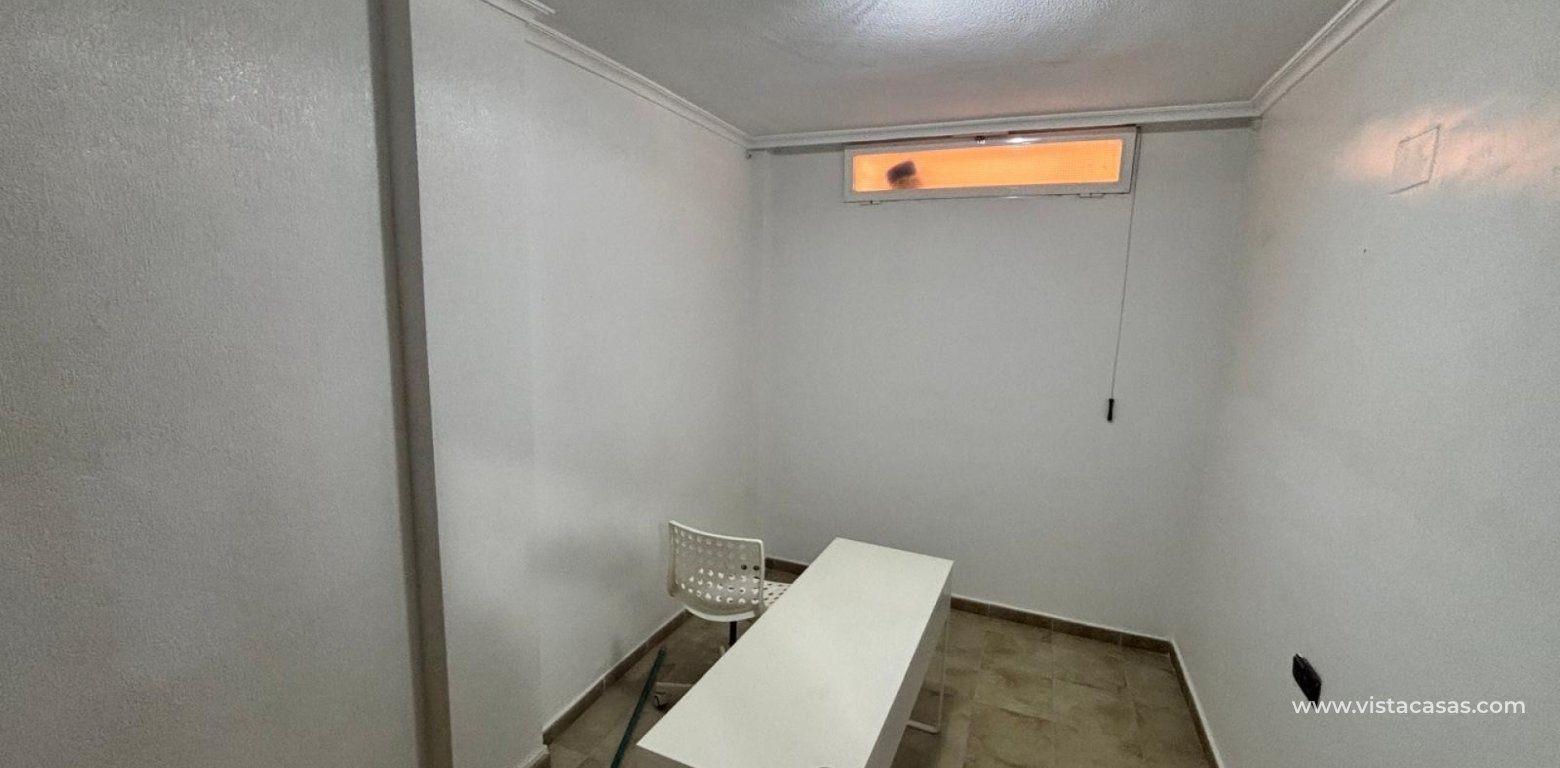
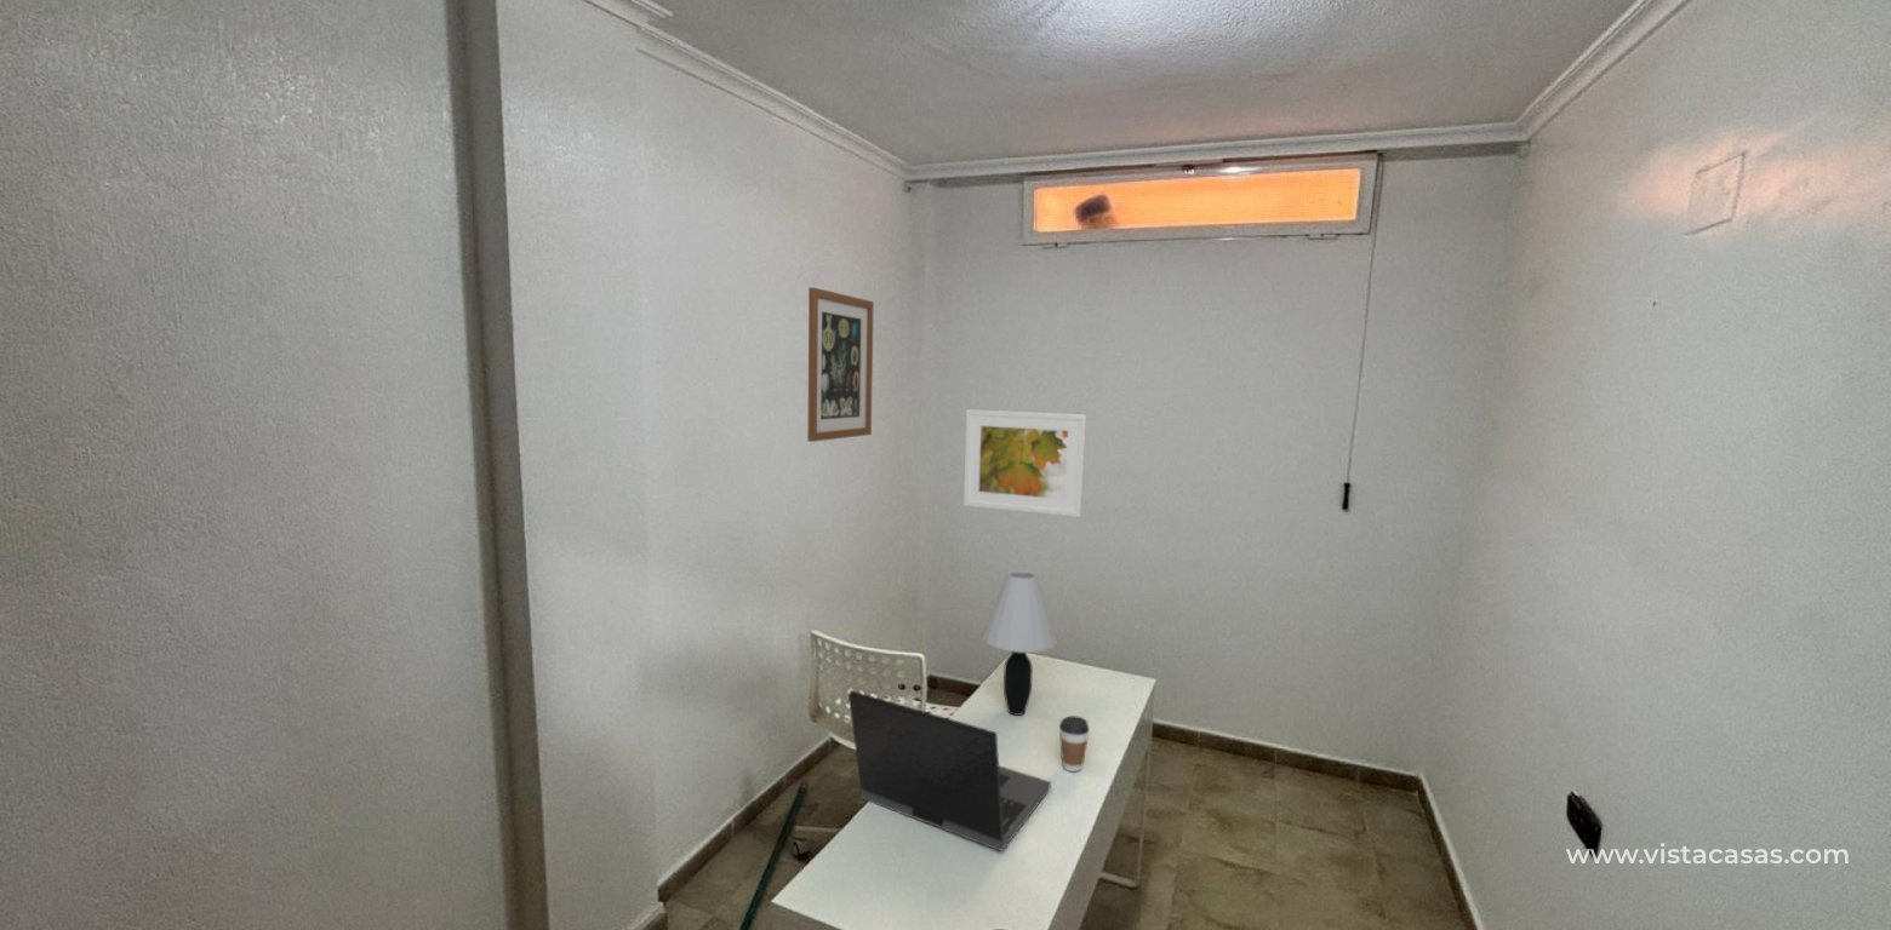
+ table lamp [981,569,1058,717]
+ wall art [806,286,875,443]
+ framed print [962,408,1087,518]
+ laptop [847,689,1052,852]
+ coffee cup [1058,714,1091,773]
